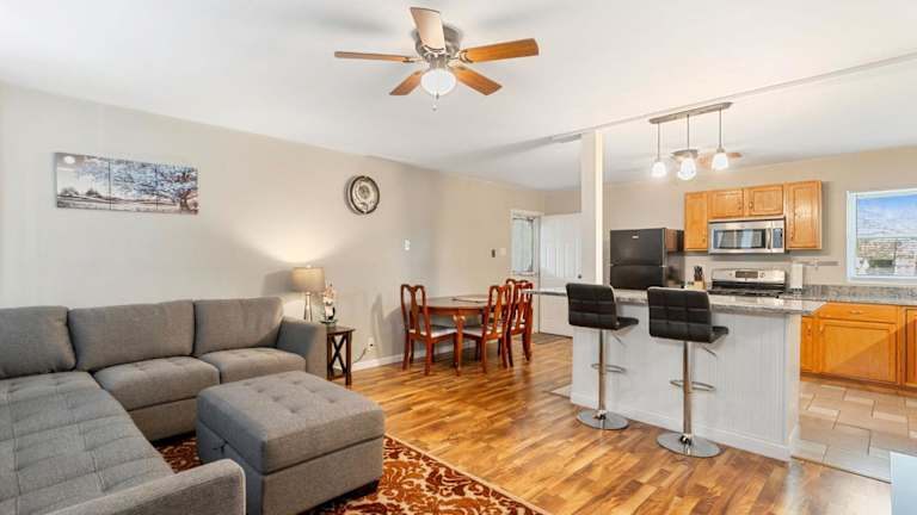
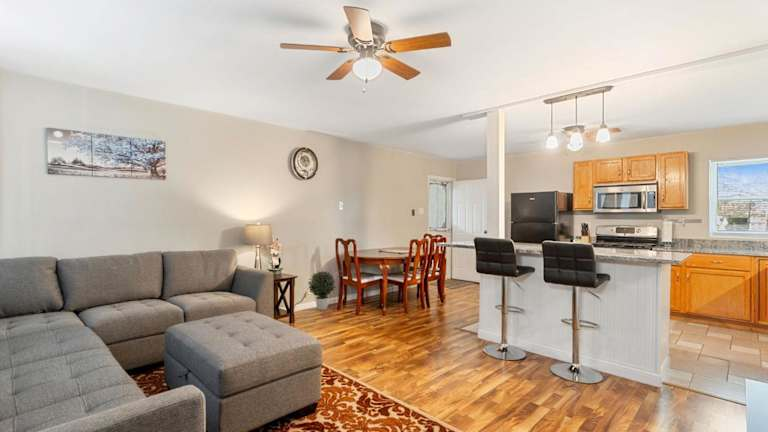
+ potted plant [307,270,337,312]
